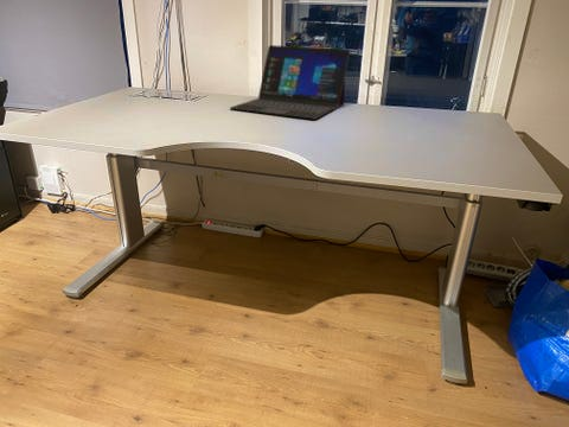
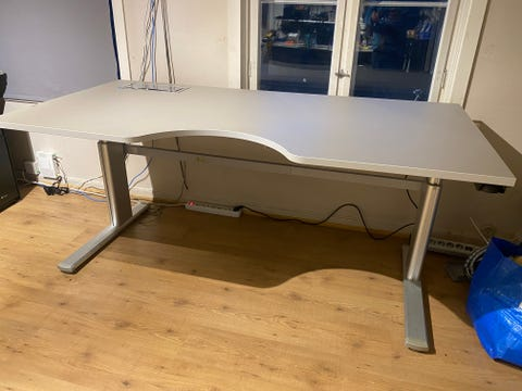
- laptop [229,44,351,121]
